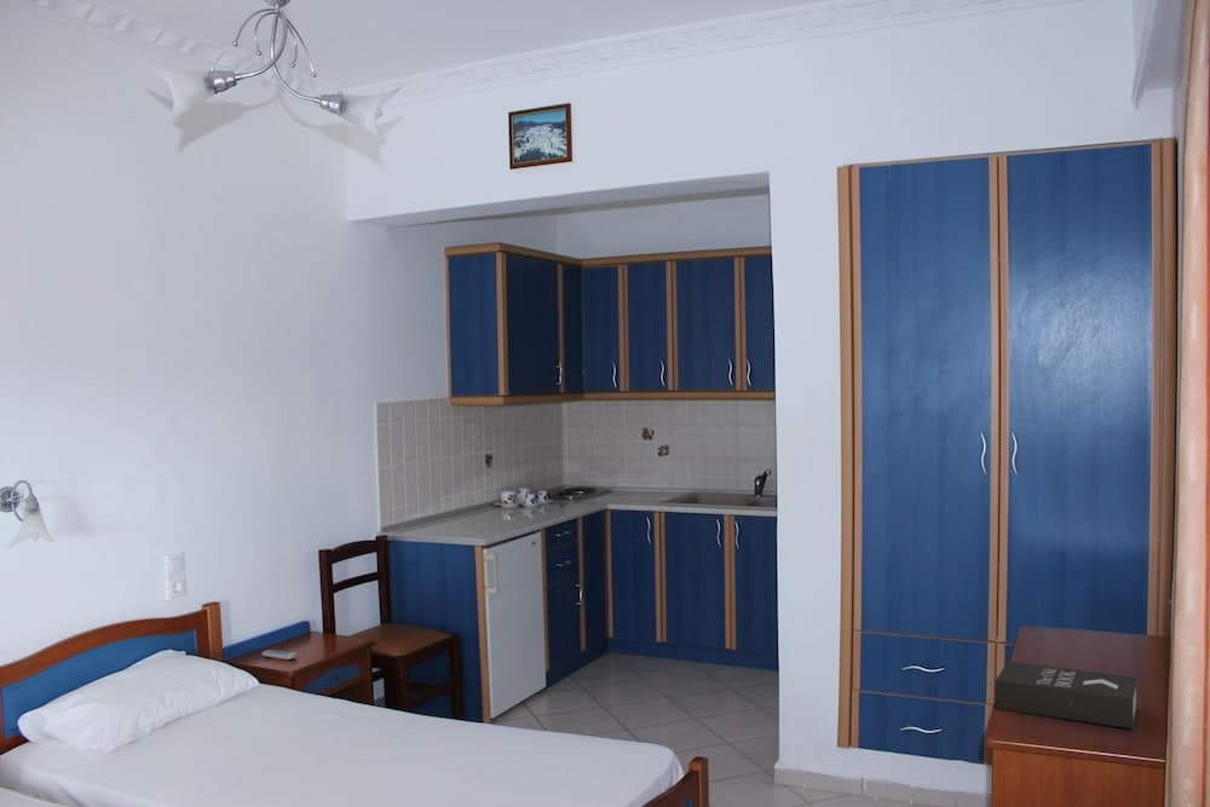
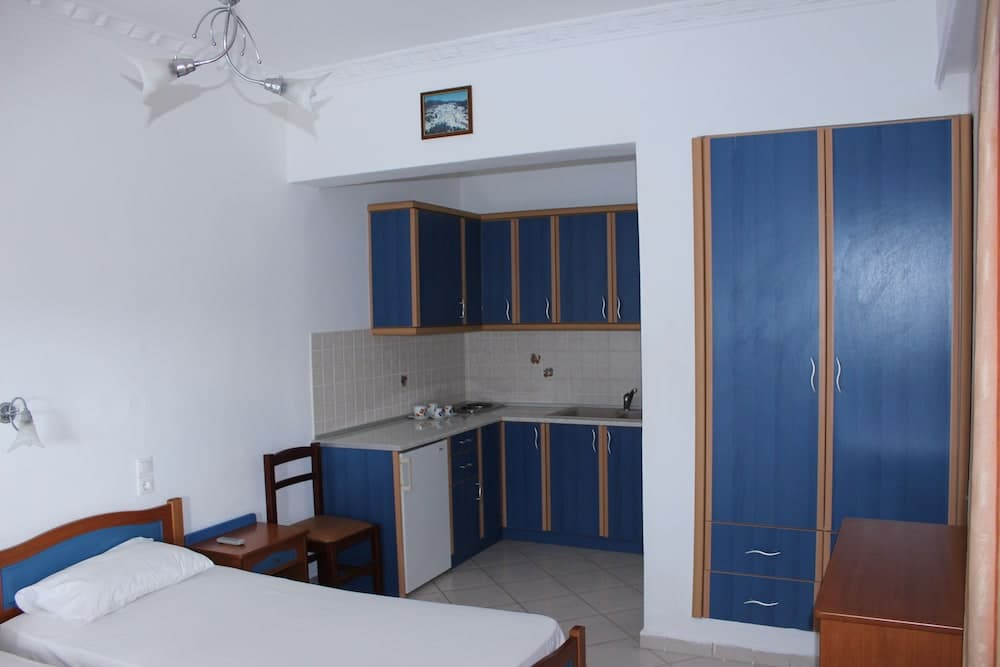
- book [993,661,1139,731]
